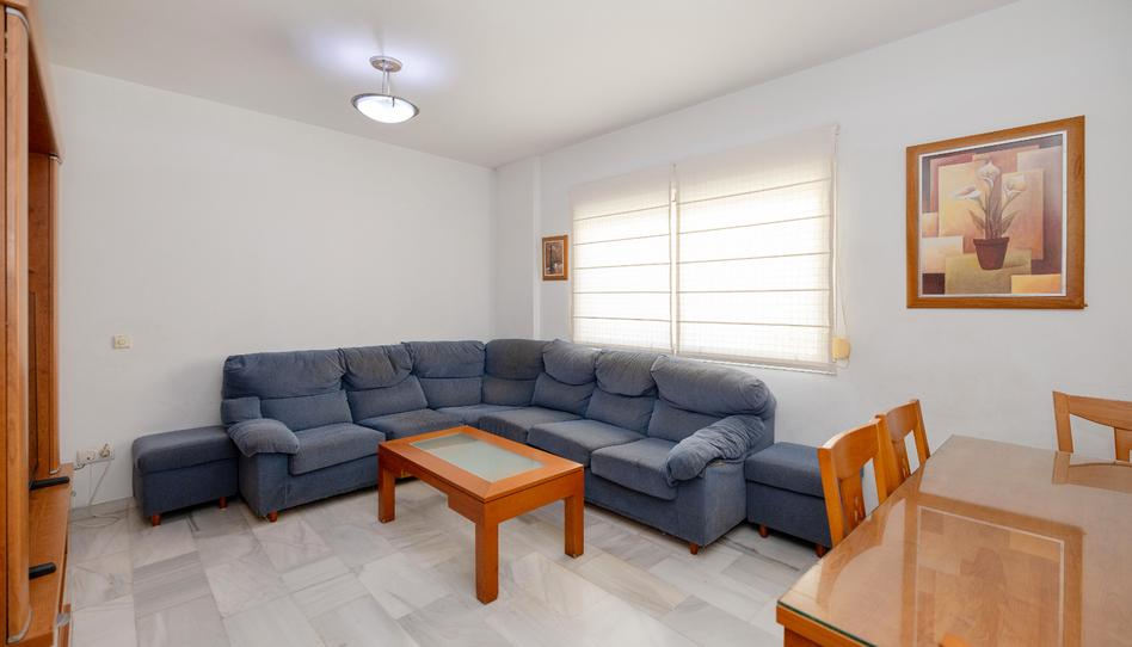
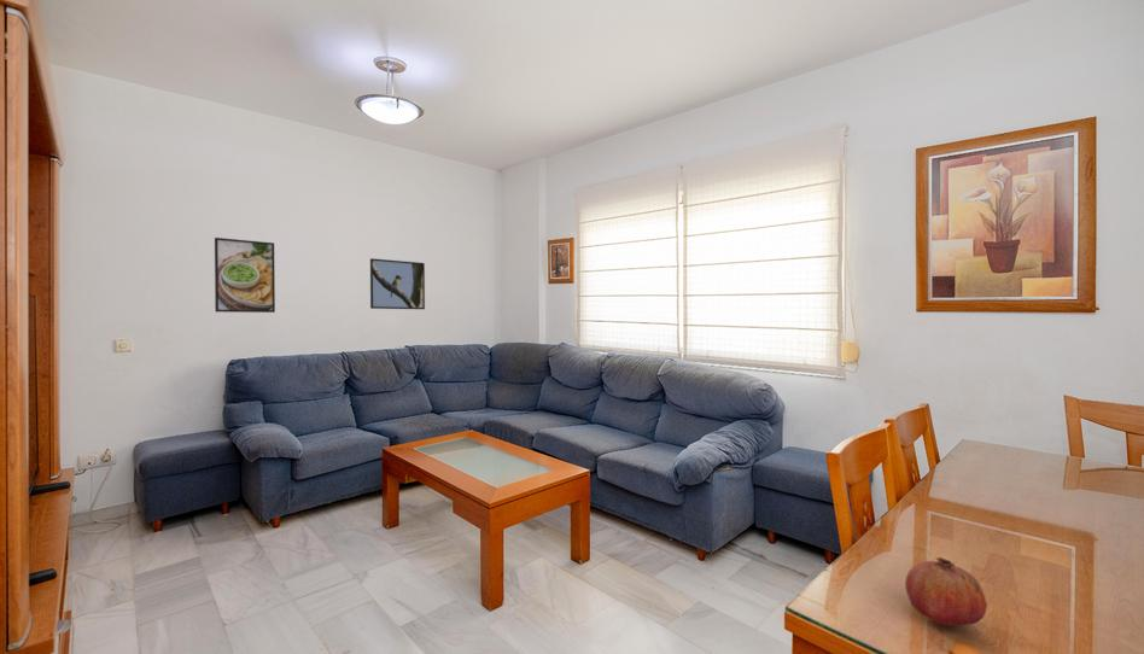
+ fruit [904,556,988,627]
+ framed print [369,257,426,310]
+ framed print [214,237,276,314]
